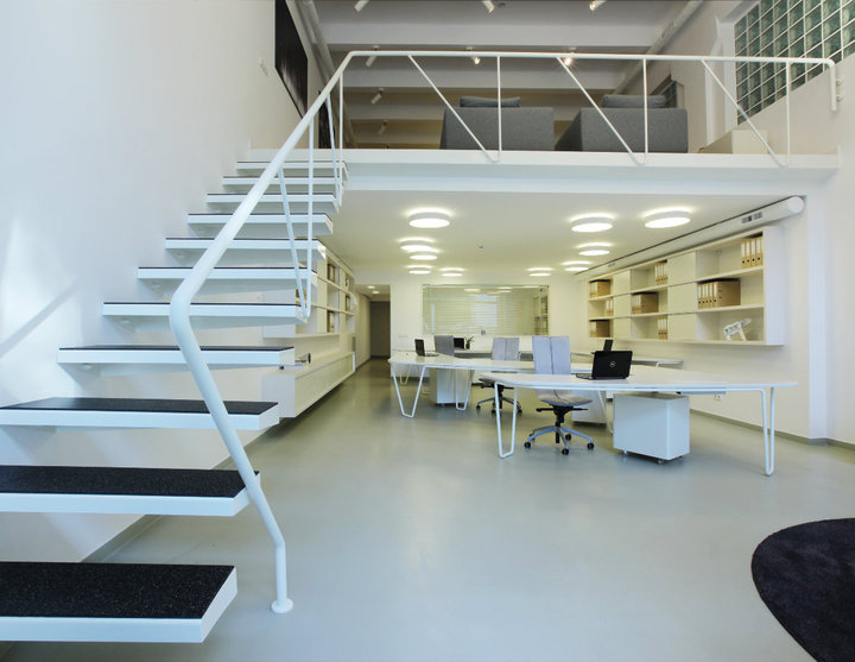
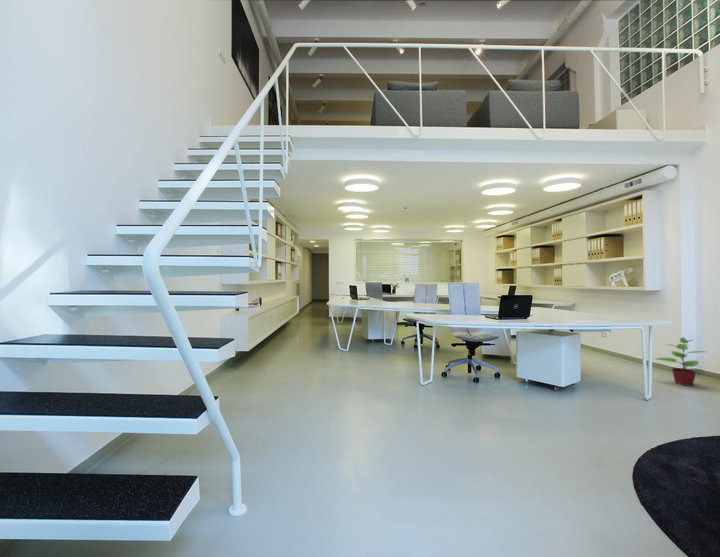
+ potted plant [655,335,707,387]
